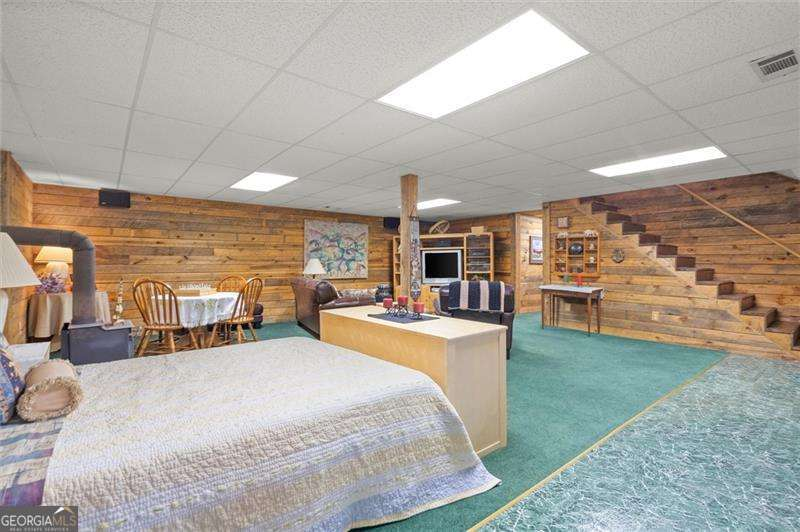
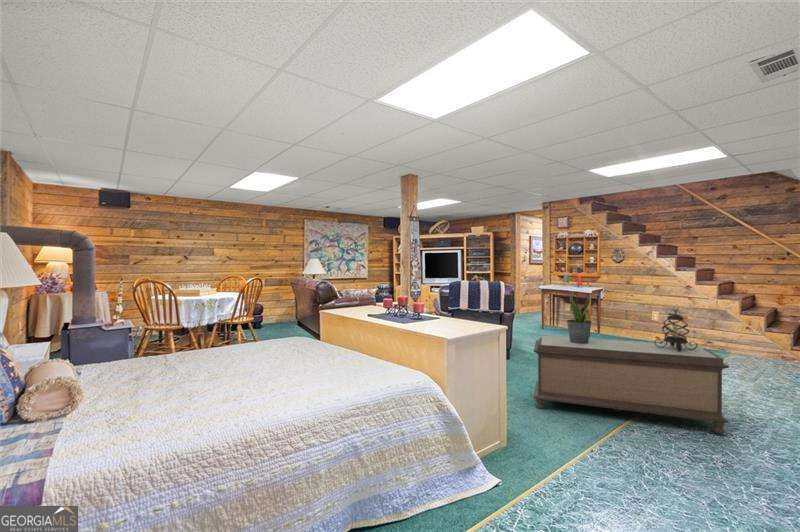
+ lantern [653,306,698,352]
+ bench [533,335,730,435]
+ potted plant [566,291,593,344]
